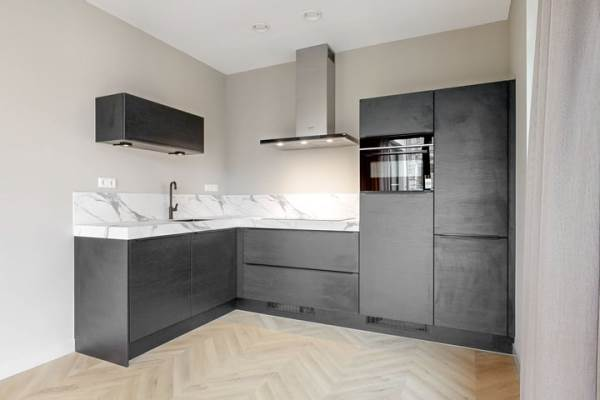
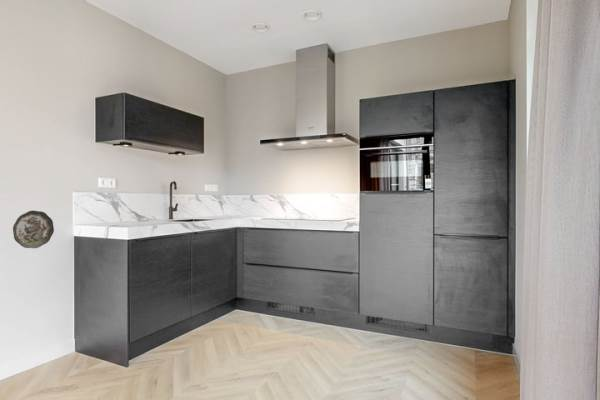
+ decorative plate [12,210,55,249]
